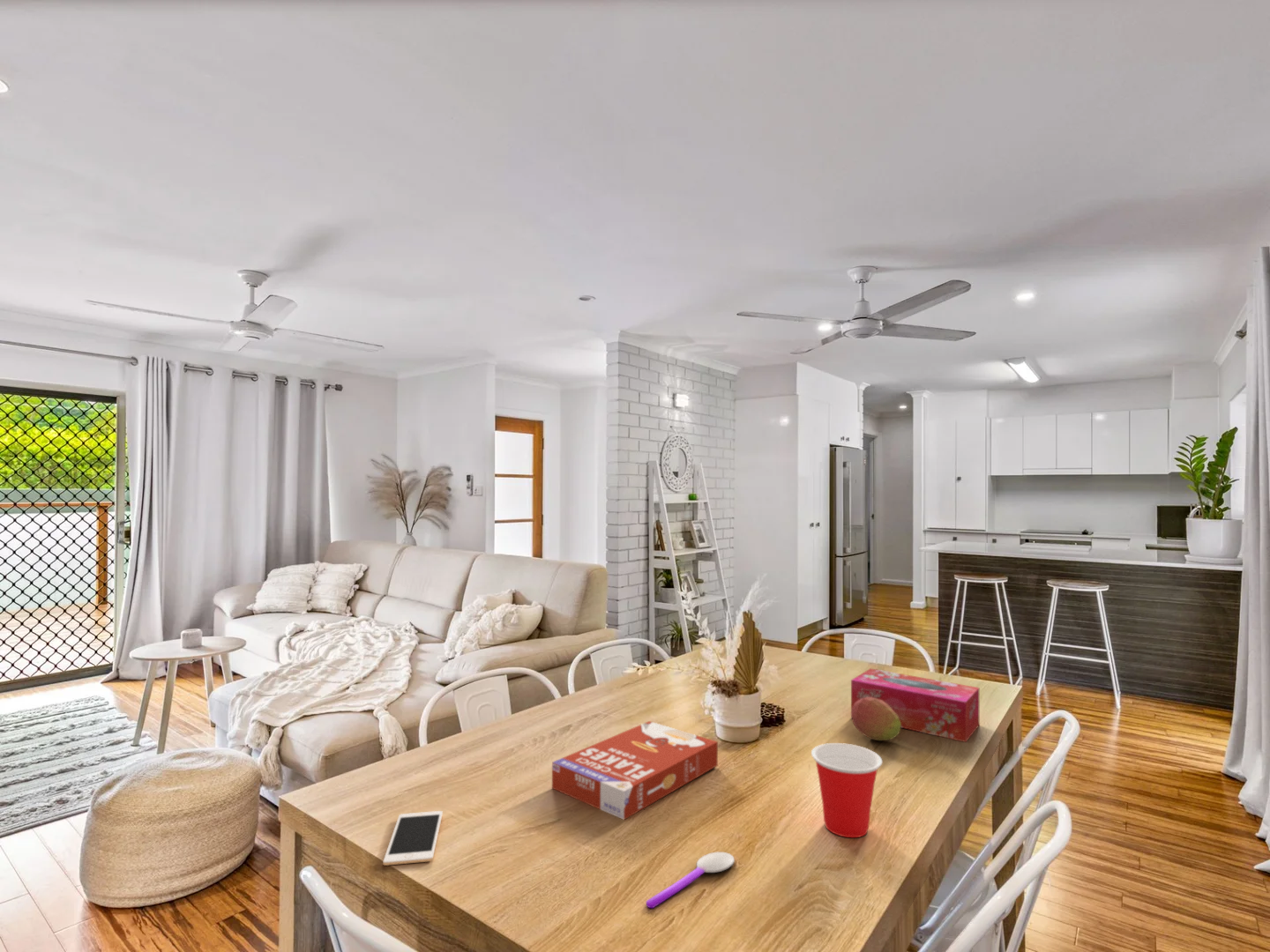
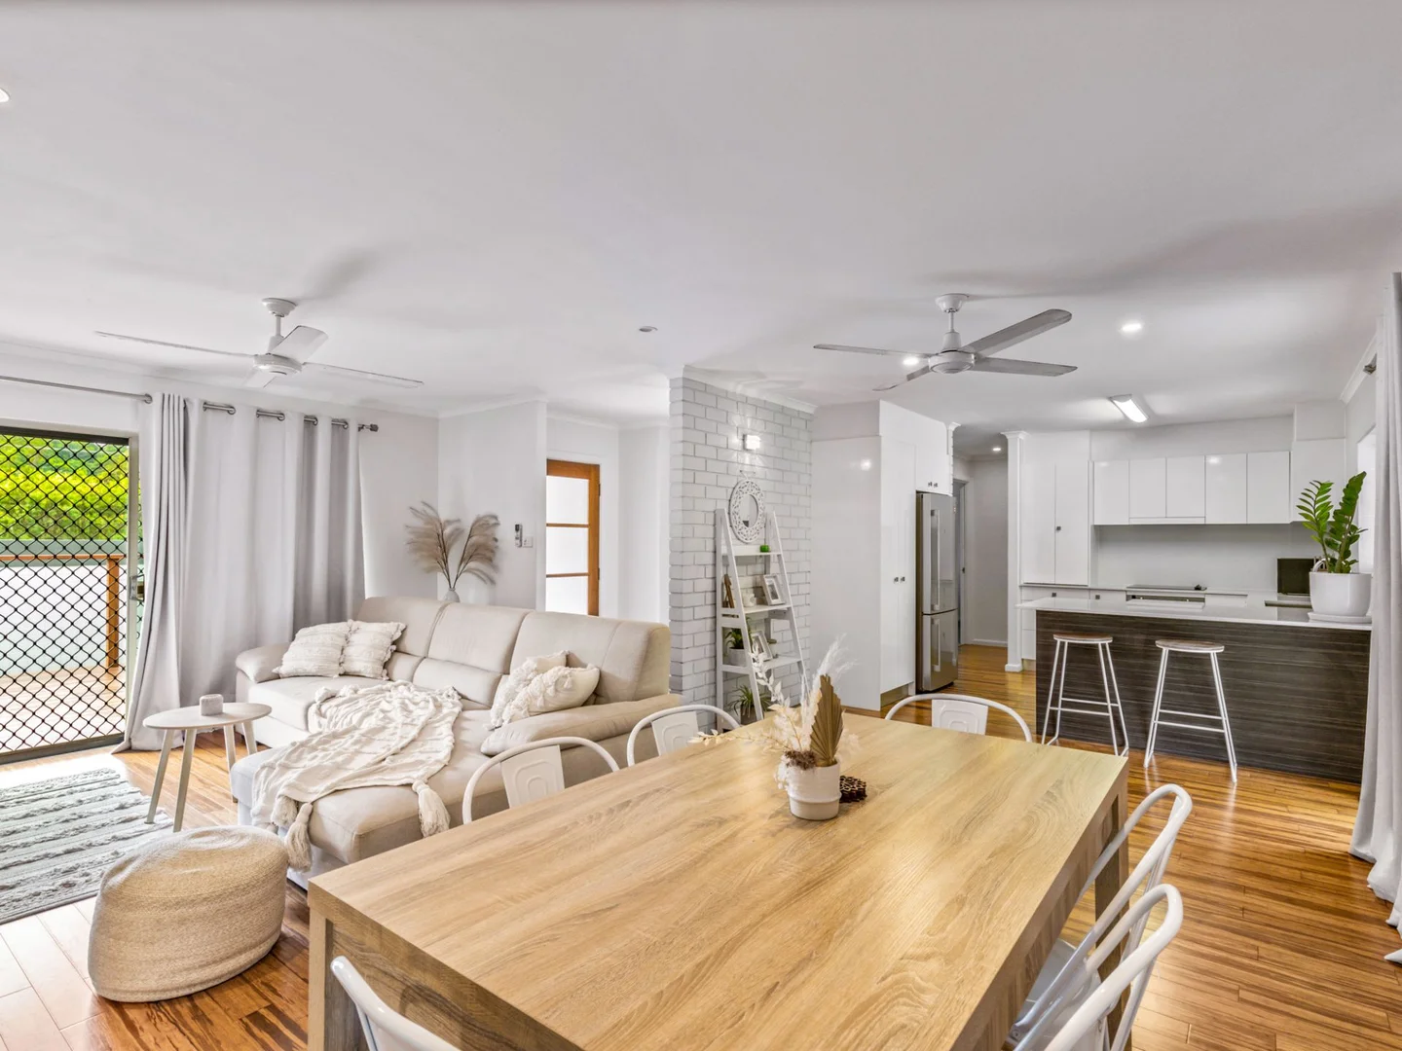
- cell phone [382,810,444,866]
- fruit [850,697,901,741]
- cereal box [551,720,719,821]
- tissue box [850,667,981,743]
- spoon [646,852,736,909]
- cup [811,742,883,838]
